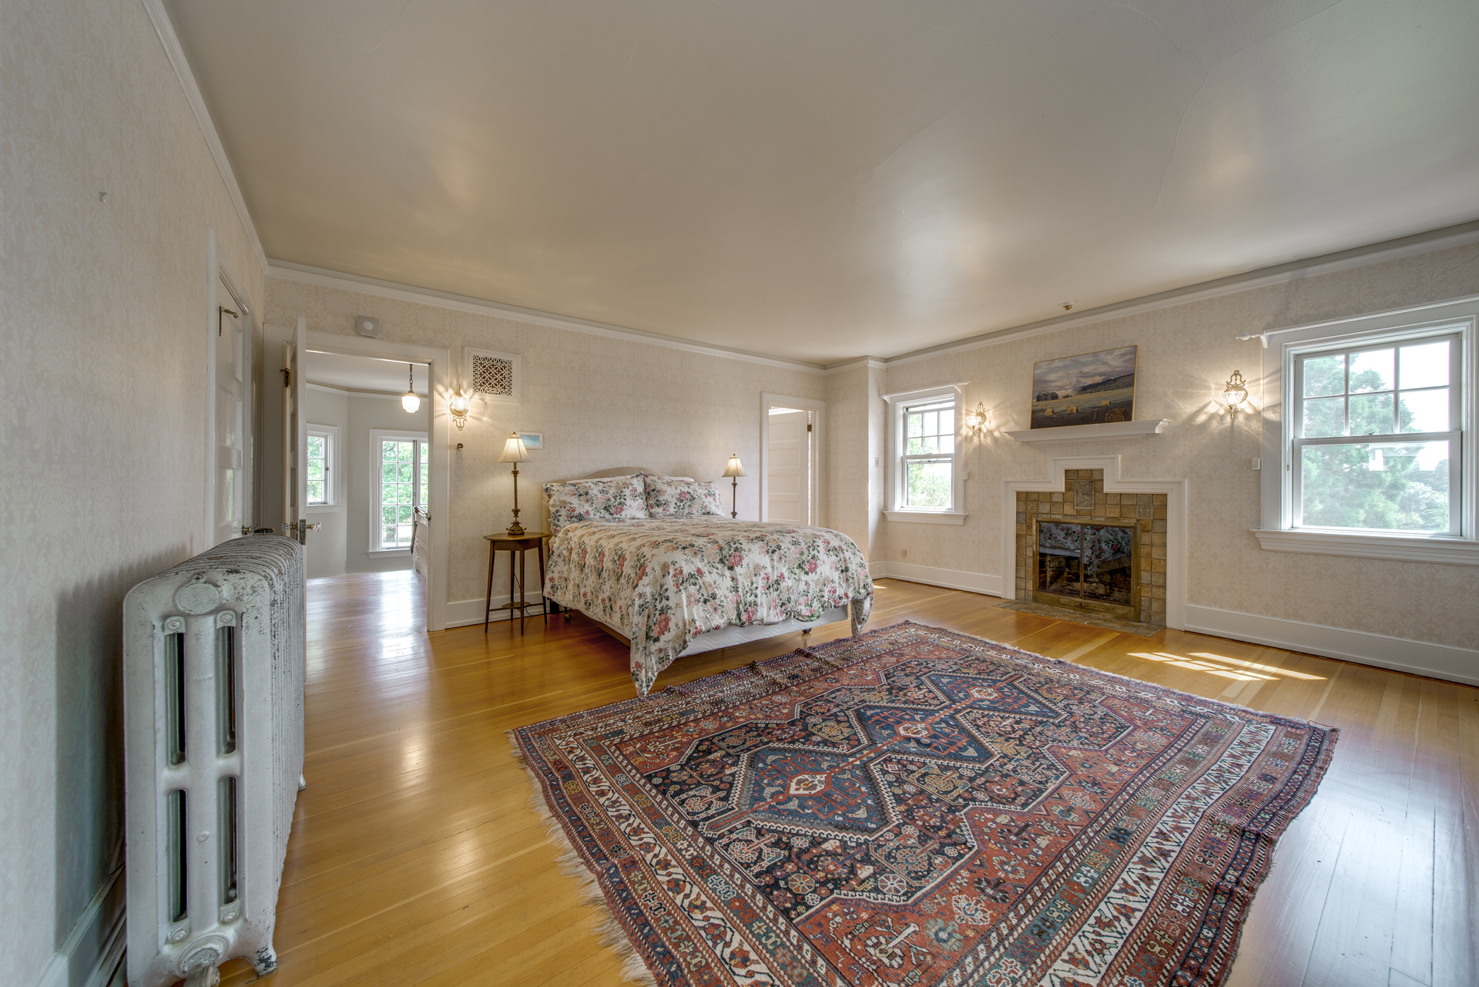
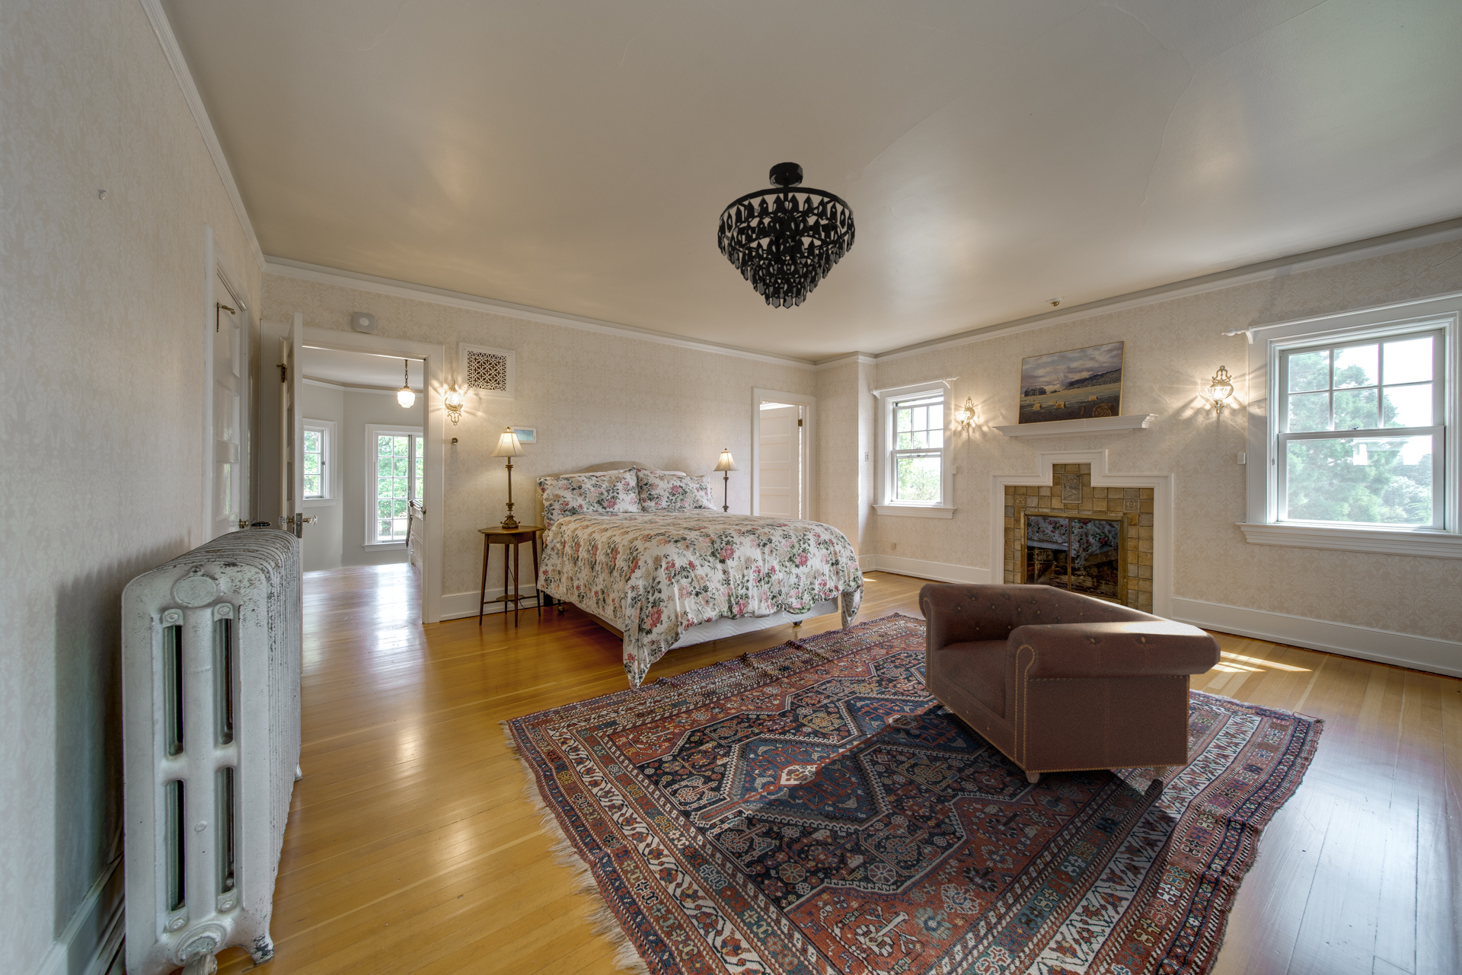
+ armchair [918,583,1221,783]
+ chandelier [716,161,856,310]
